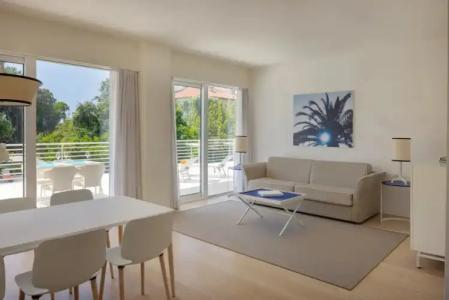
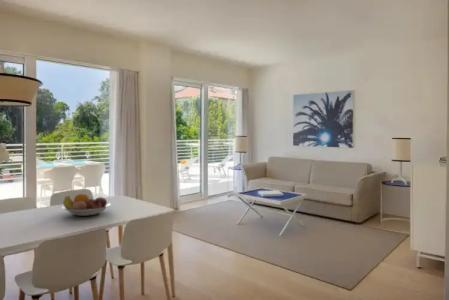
+ fruit bowl [61,193,113,217]
